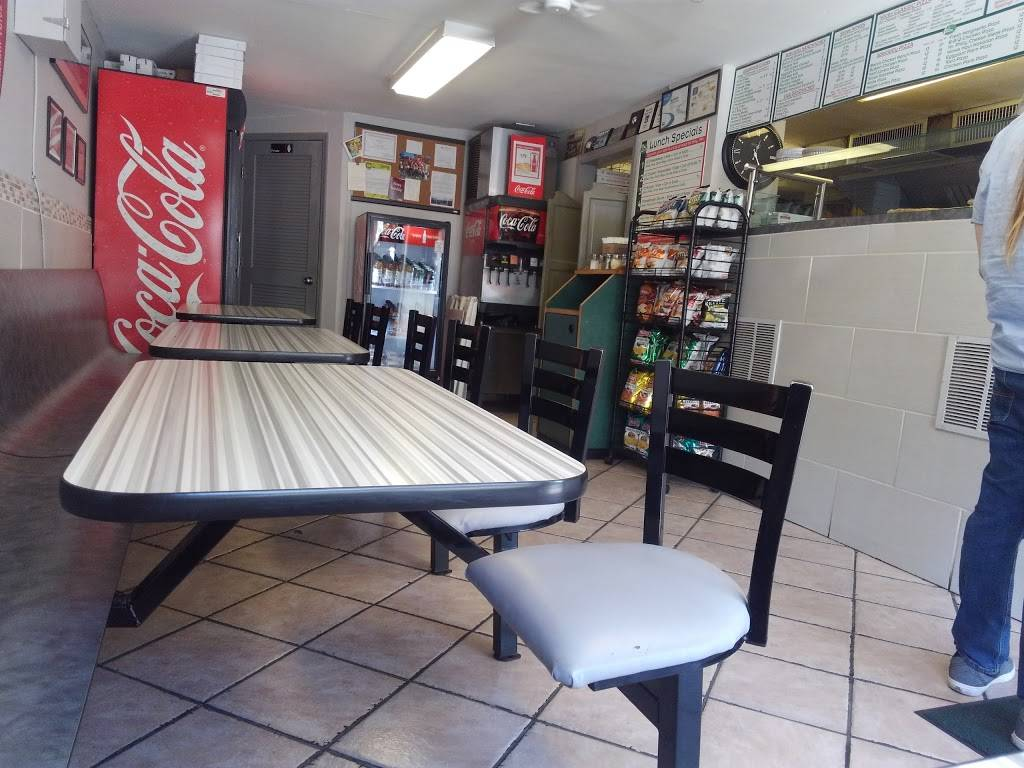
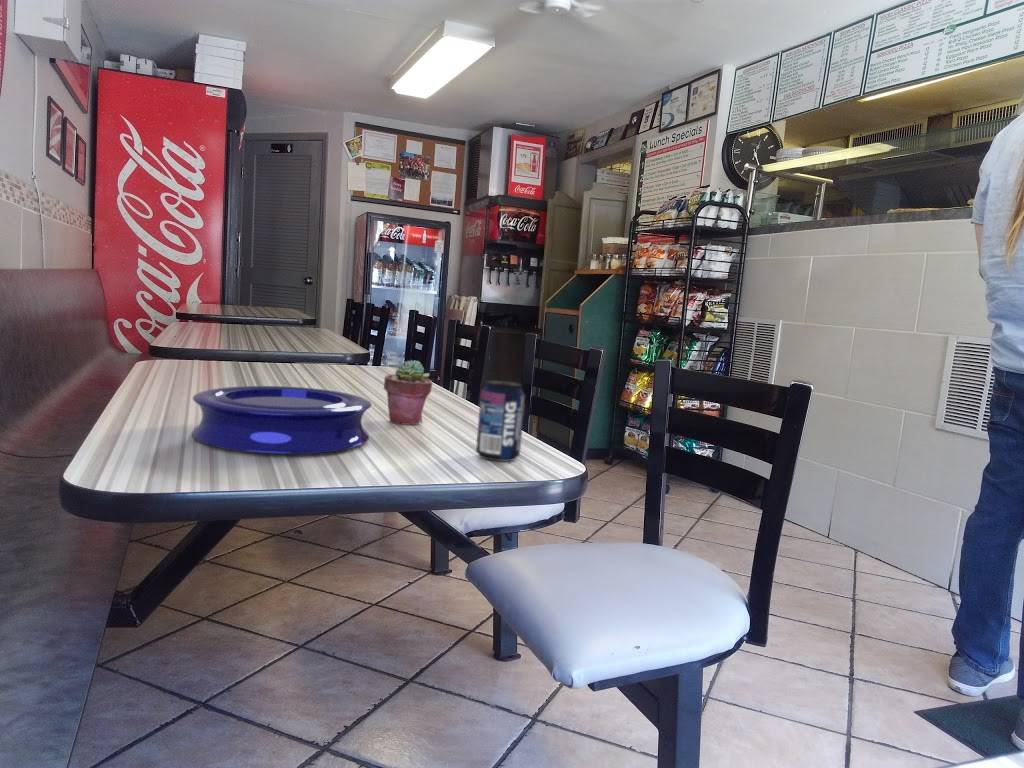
+ beverage can [475,379,526,462]
+ potted succulent [383,359,433,426]
+ plate [191,385,372,455]
